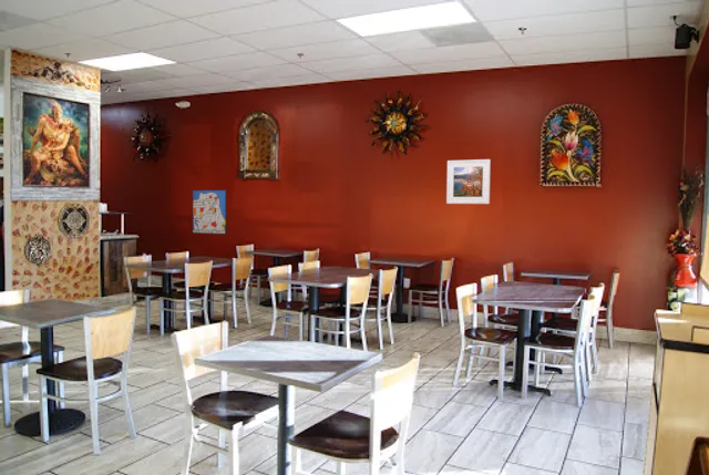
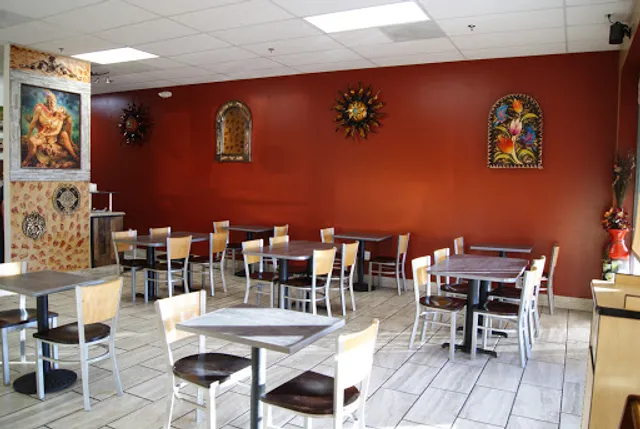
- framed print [445,158,492,205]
- wall art [192,188,228,236]
